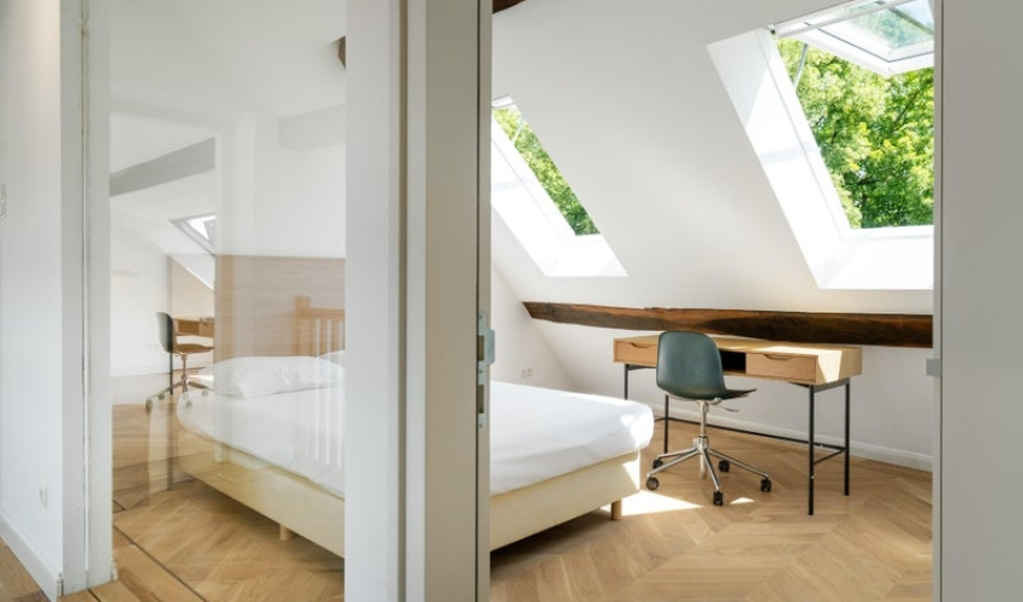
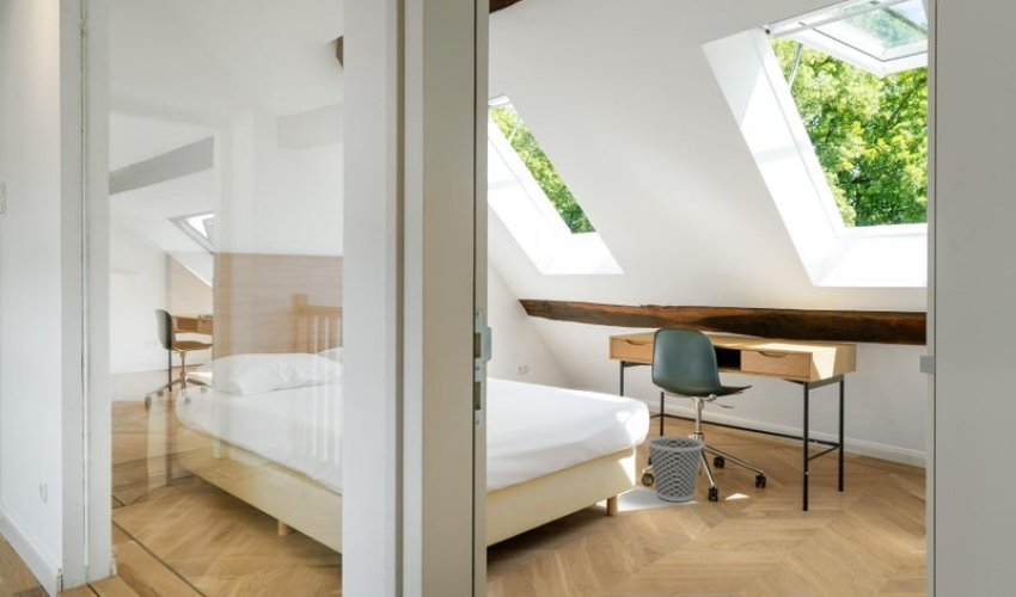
+ wastebasket [645,435,705,503]
